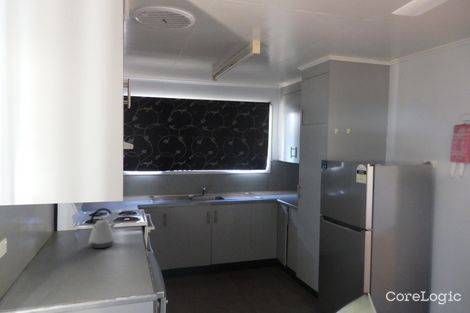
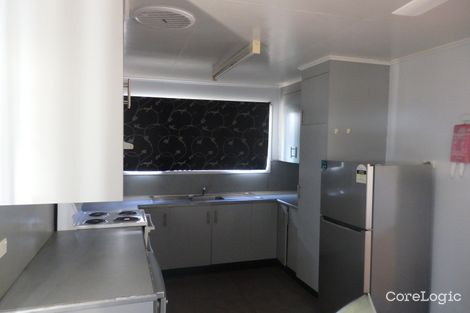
- kettle [87,207,116,249]
